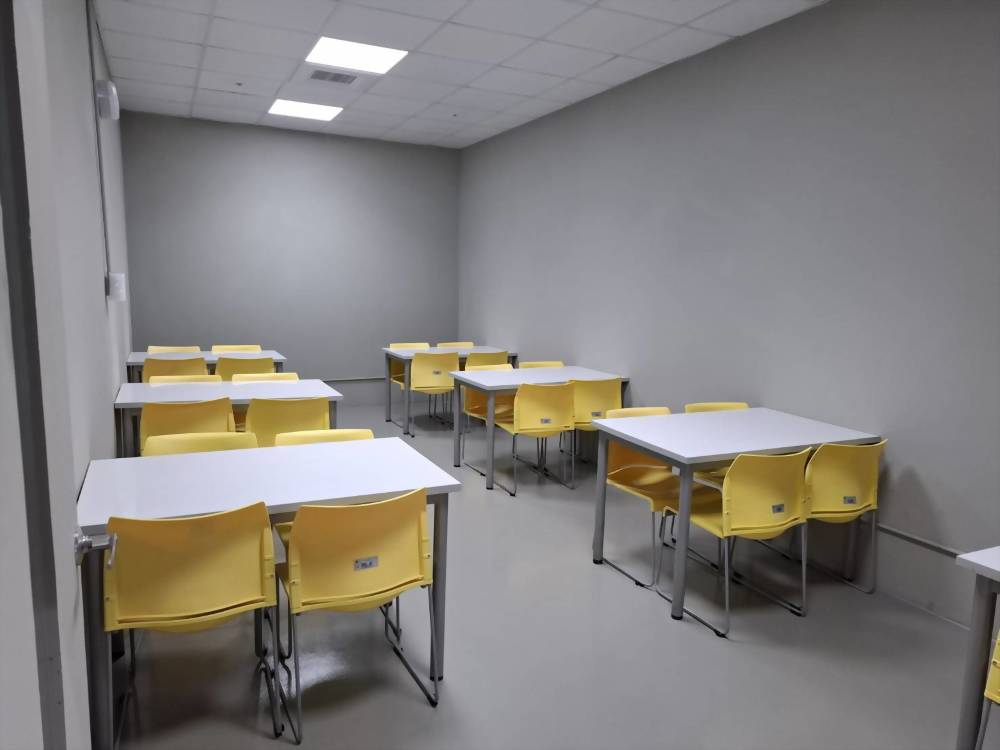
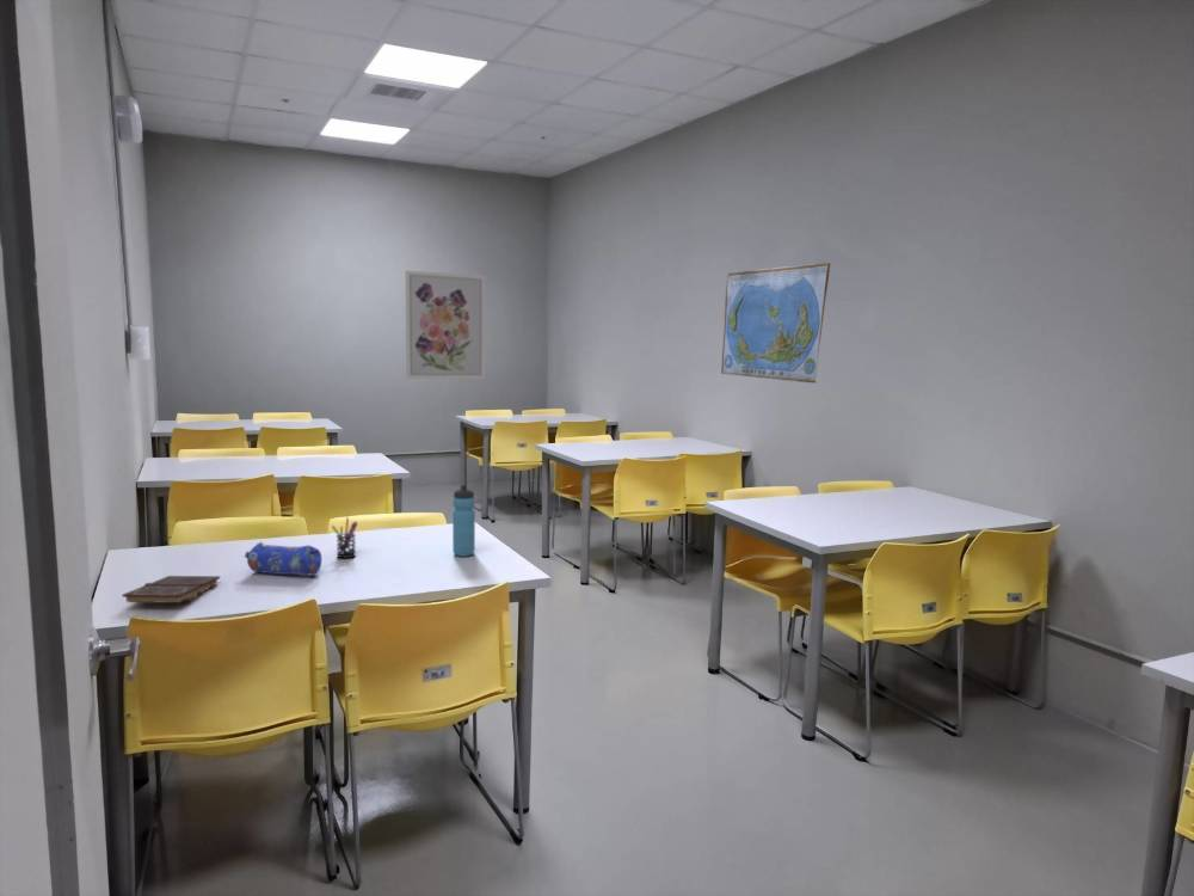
+ pencil case [244,541,322,577]
+ water bottle [451,484,476,558]
+ book [121,575,221,605]
+ pen holder [331,517,359,559]
+ wall art [404,270,486,380]
+ world map [720,262,832,383]
